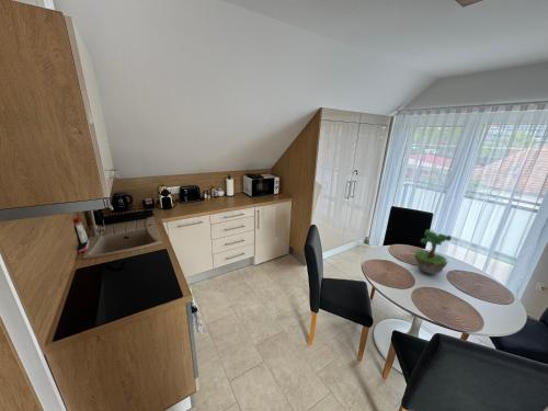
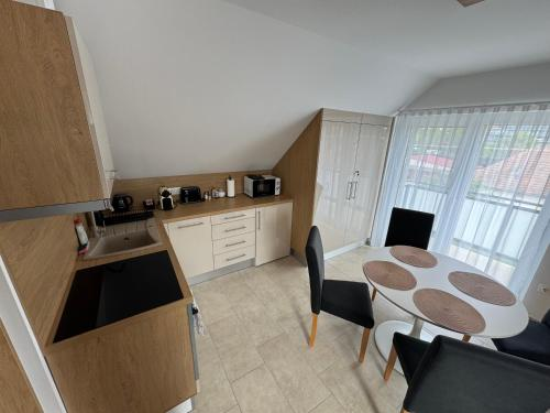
- plant [413,228,453,275]
